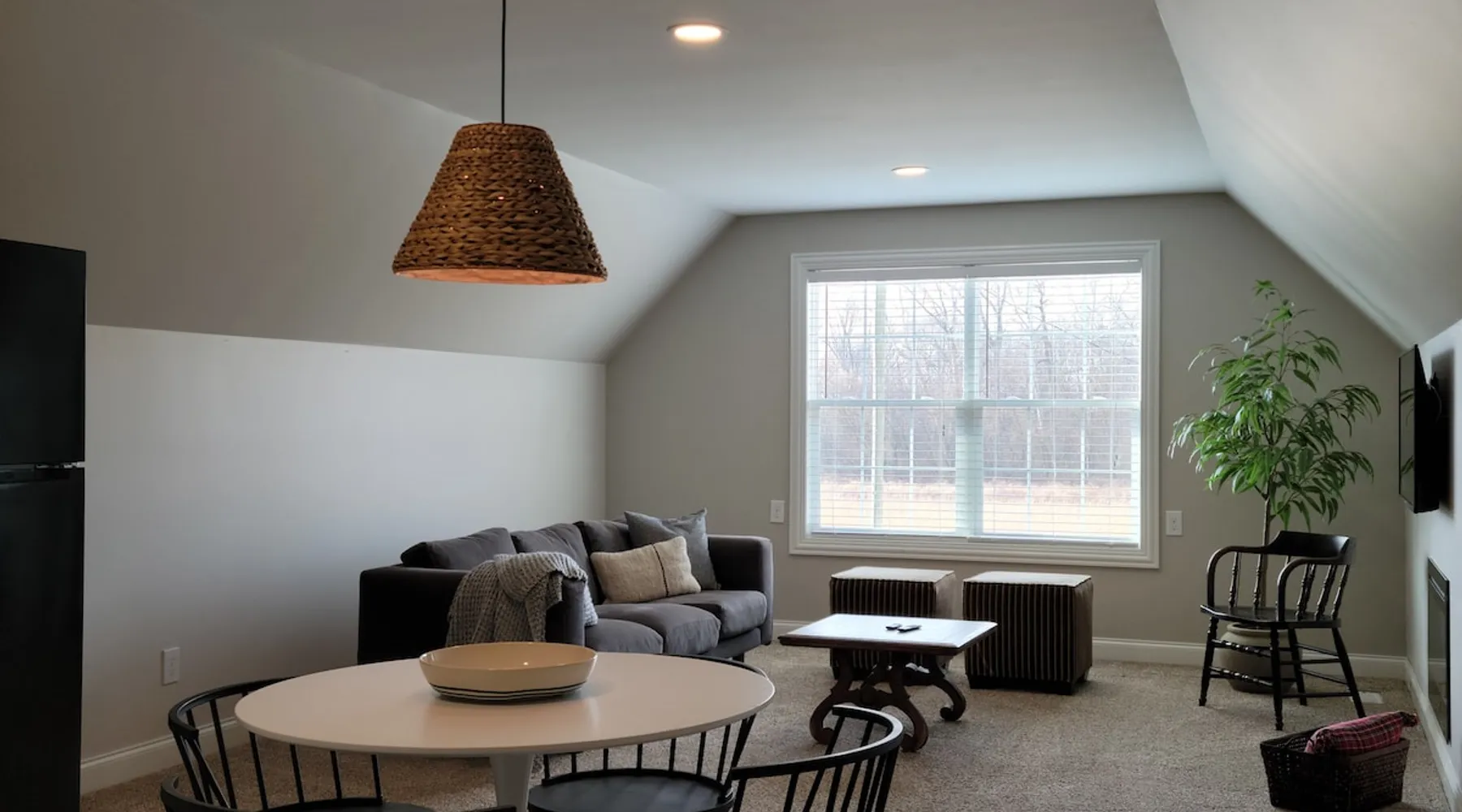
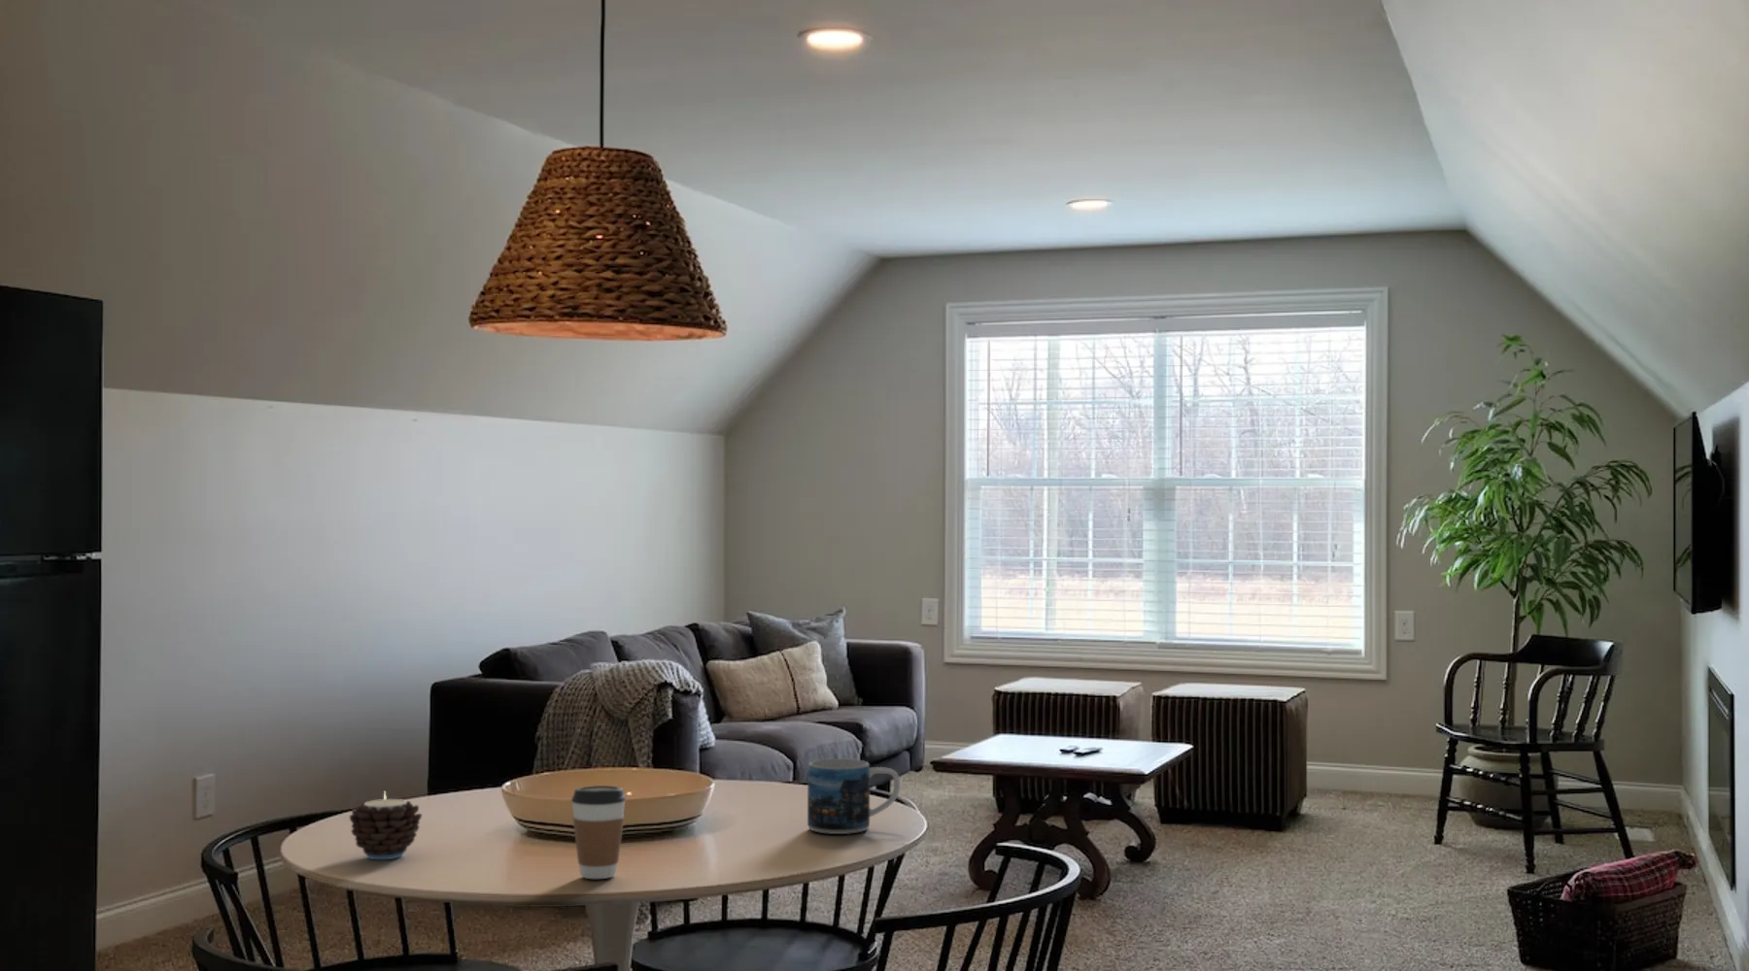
+ coffee cup [571,784,627,880]
+ candle [349,792,422,860]
+ mug [806,757,901,835]
